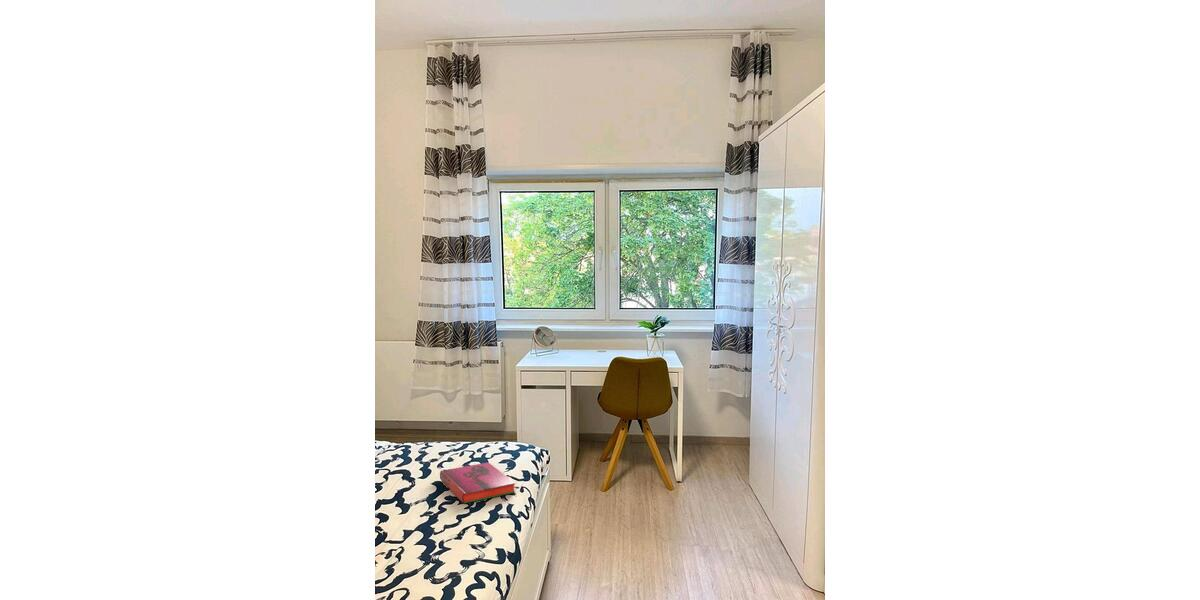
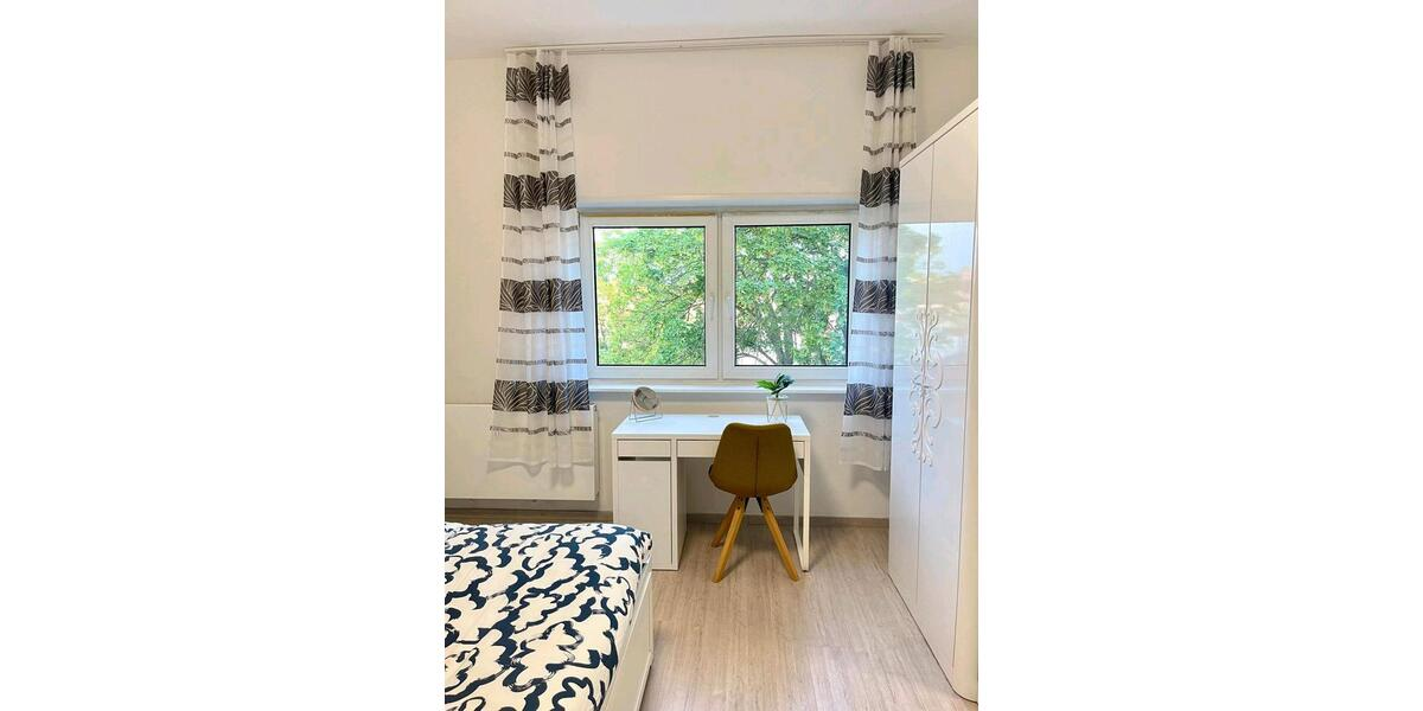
- hardback book [439,461,516,505]
